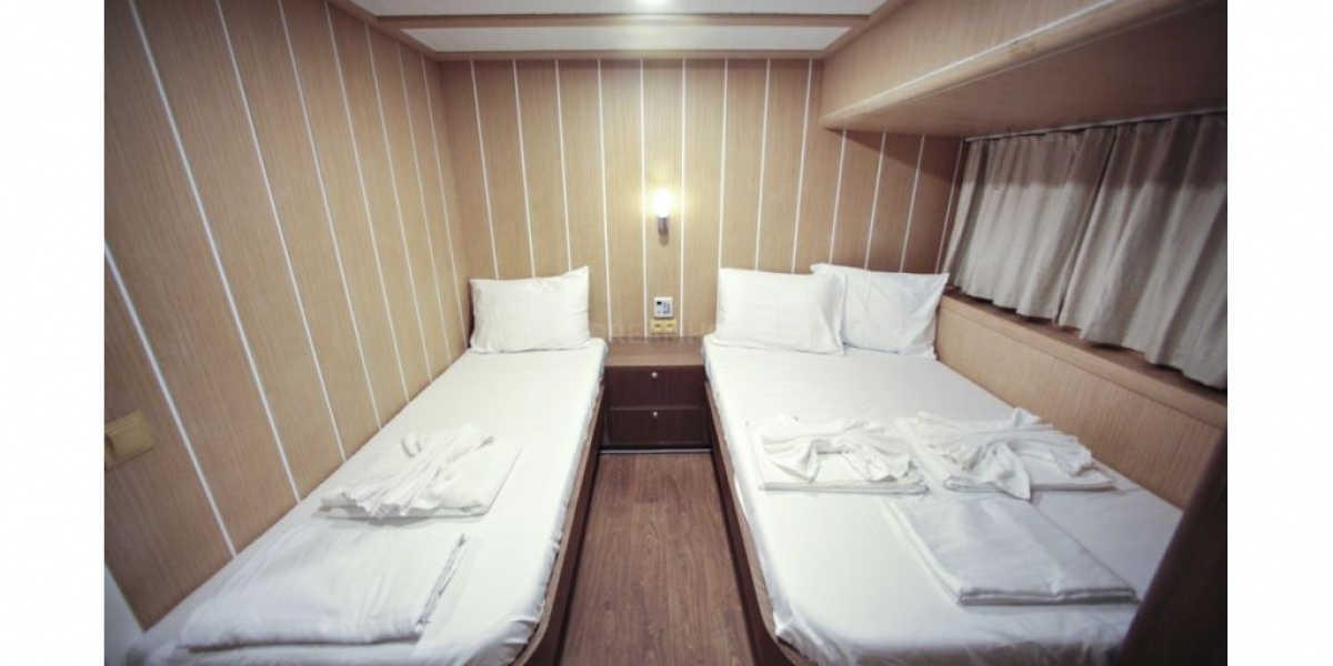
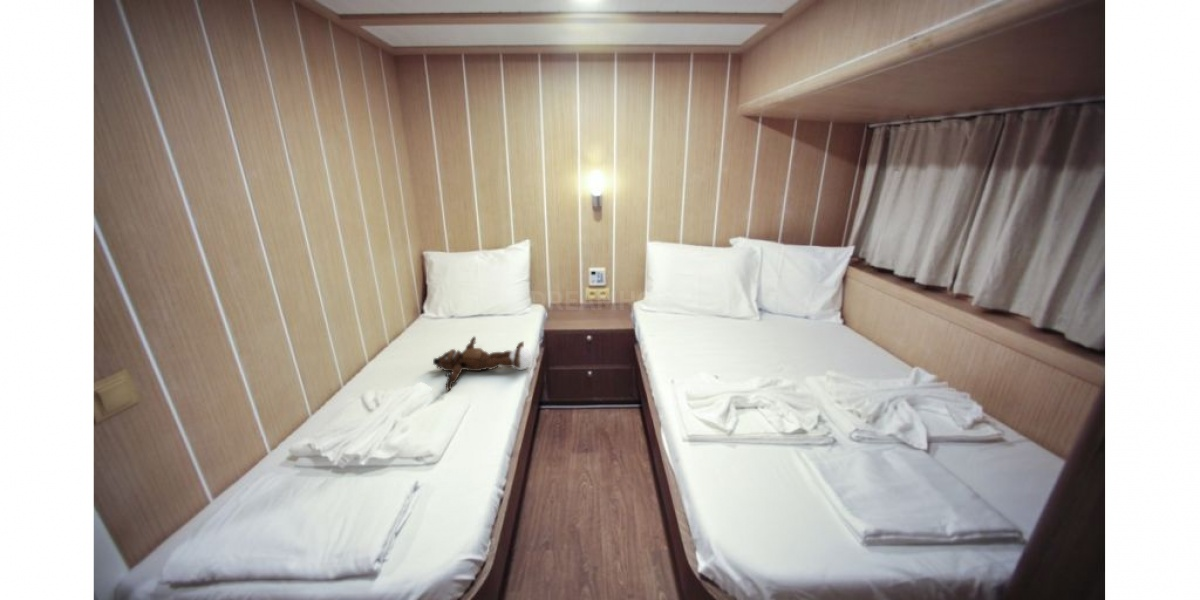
+ teddy bear [432,335,534,392]
